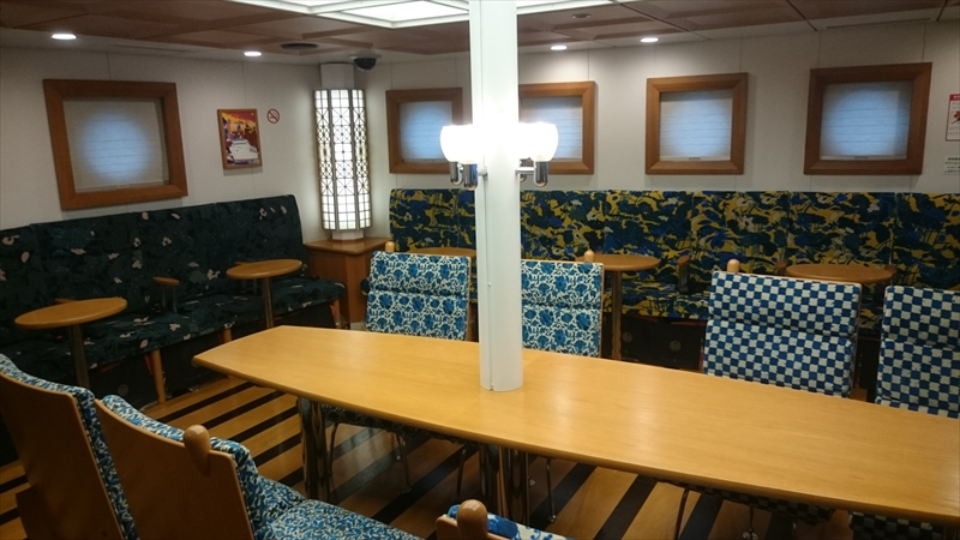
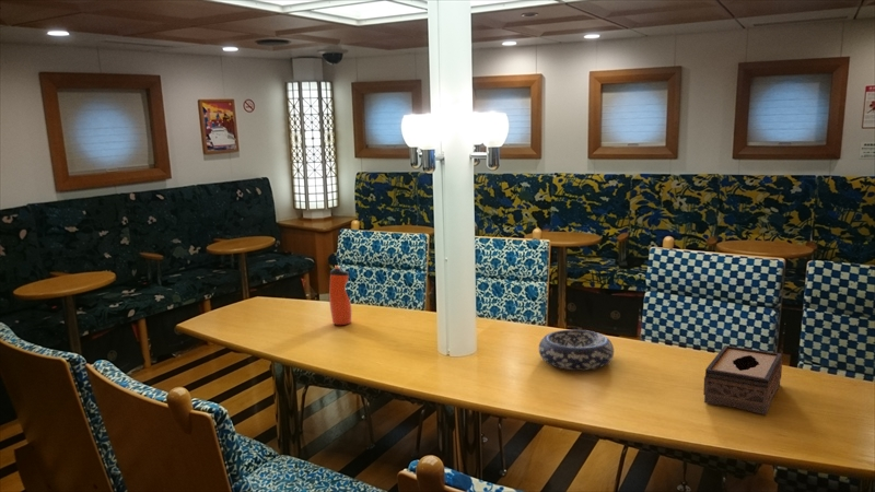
+ decorative bowl [538,329,615,372]
+ water bottle [328,265,352,326]
+ tissue box [702,344,783,415]
